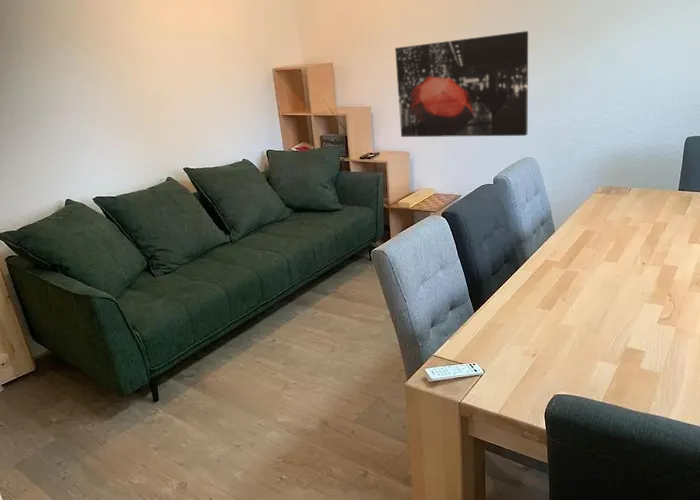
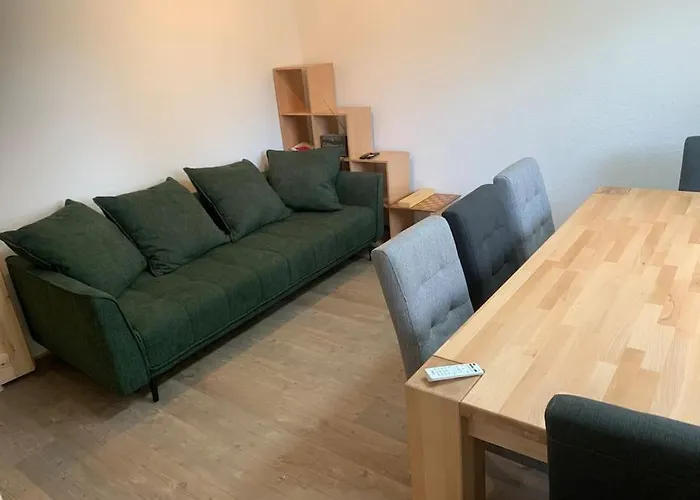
- wall art [394,30,529,138]
